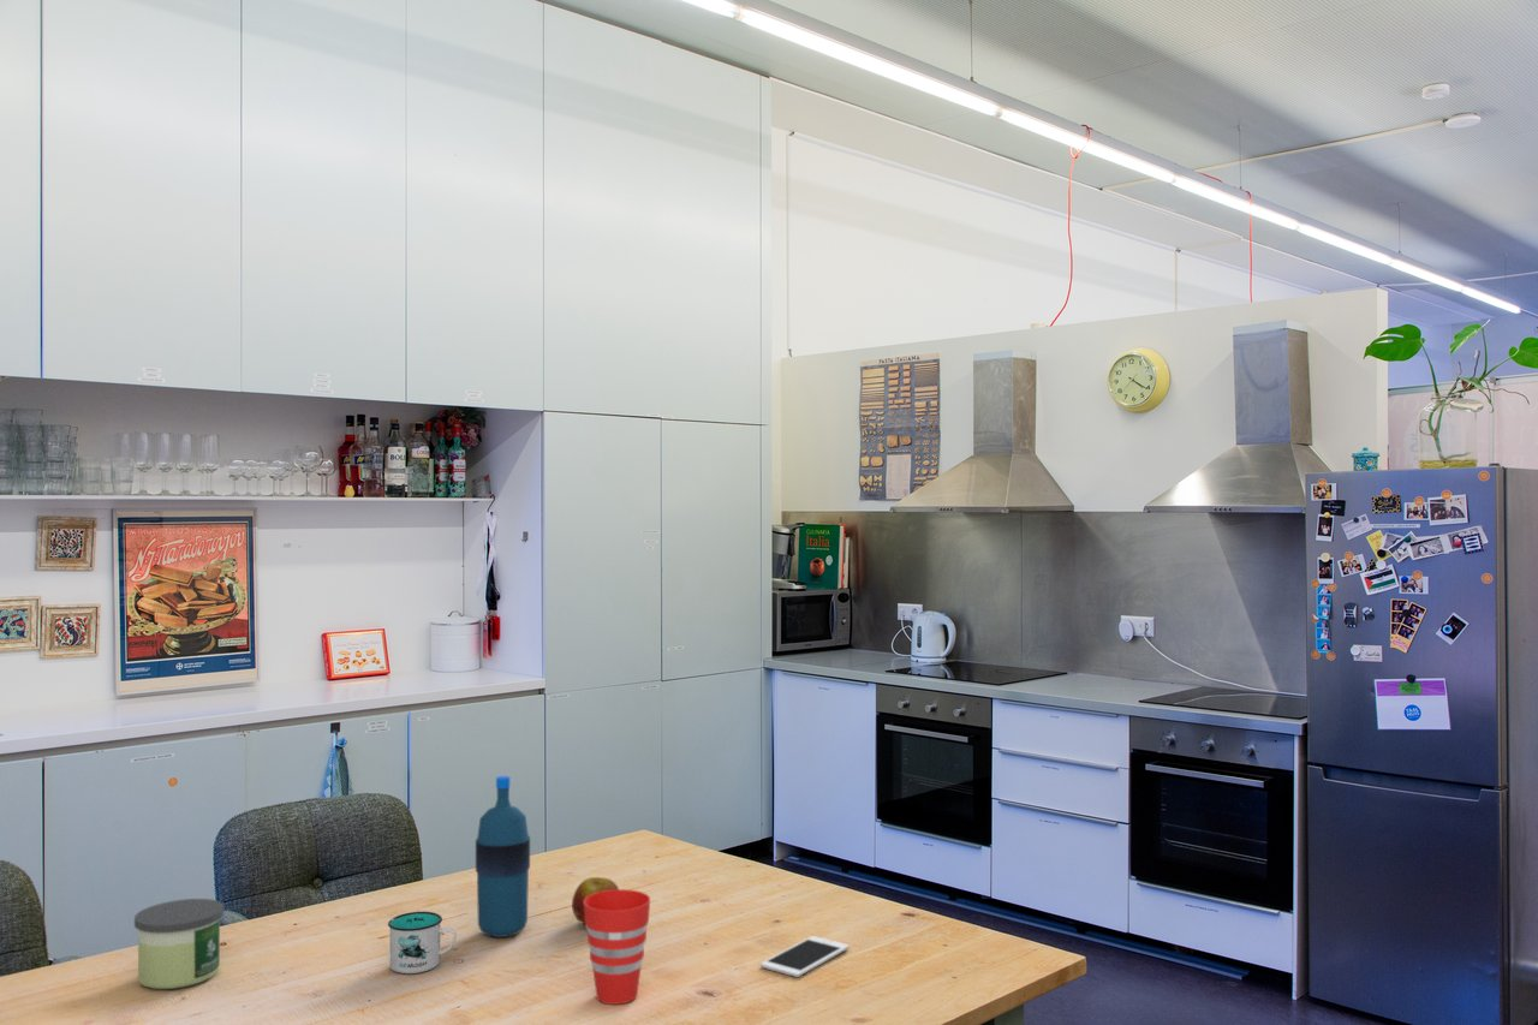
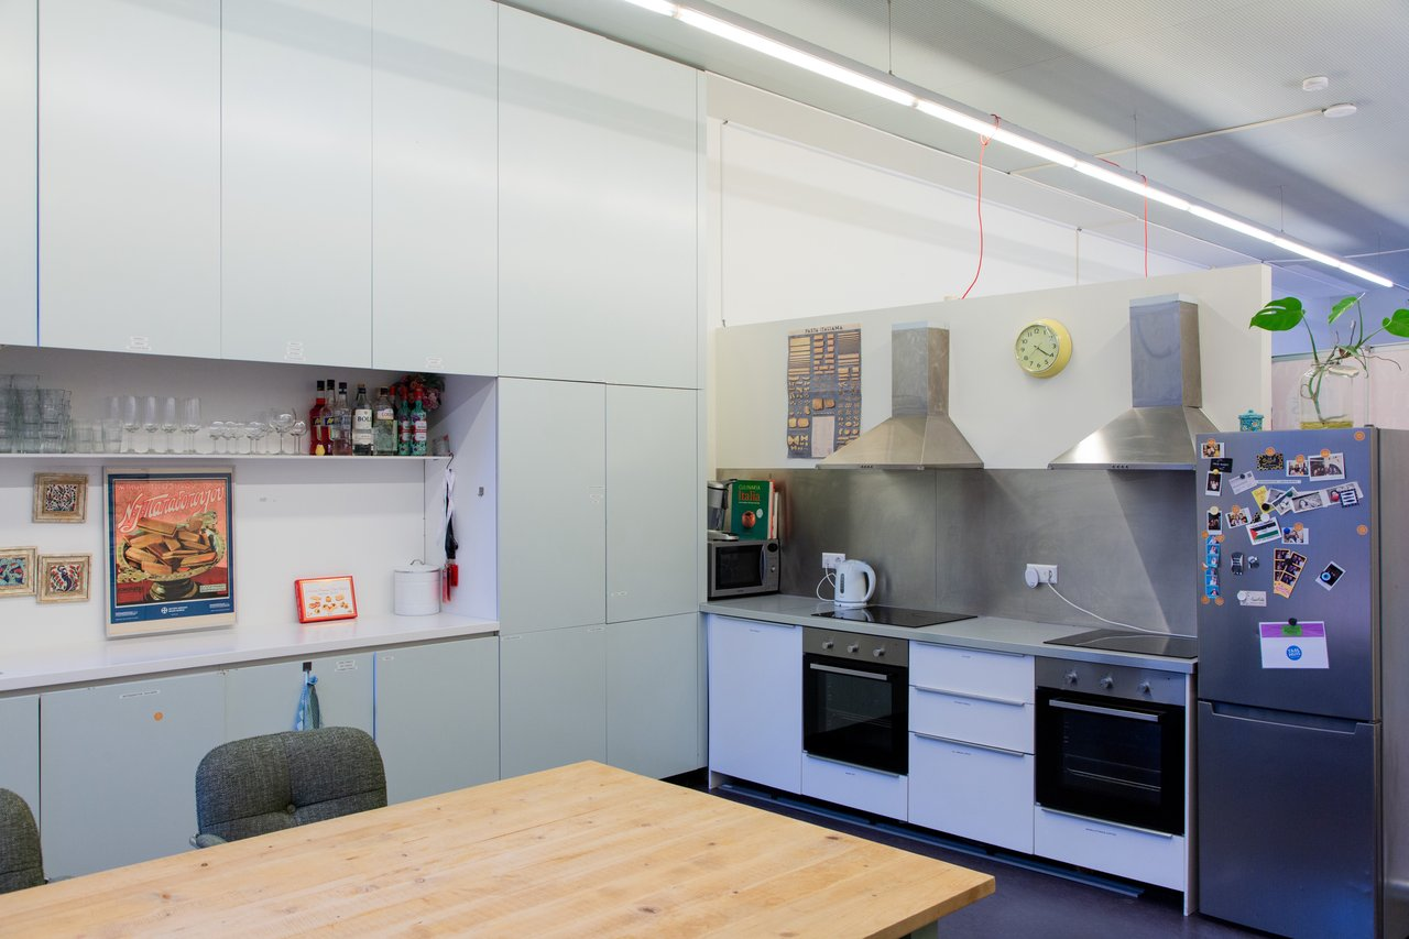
- candle [133,898,225,990]
- cup [584,888,651,1006]
- fruit [571,876,620,925]
- cell phone [759,935,850,978]
- mug [387,911,458,975]
- water bottle [475,775,531,938]
